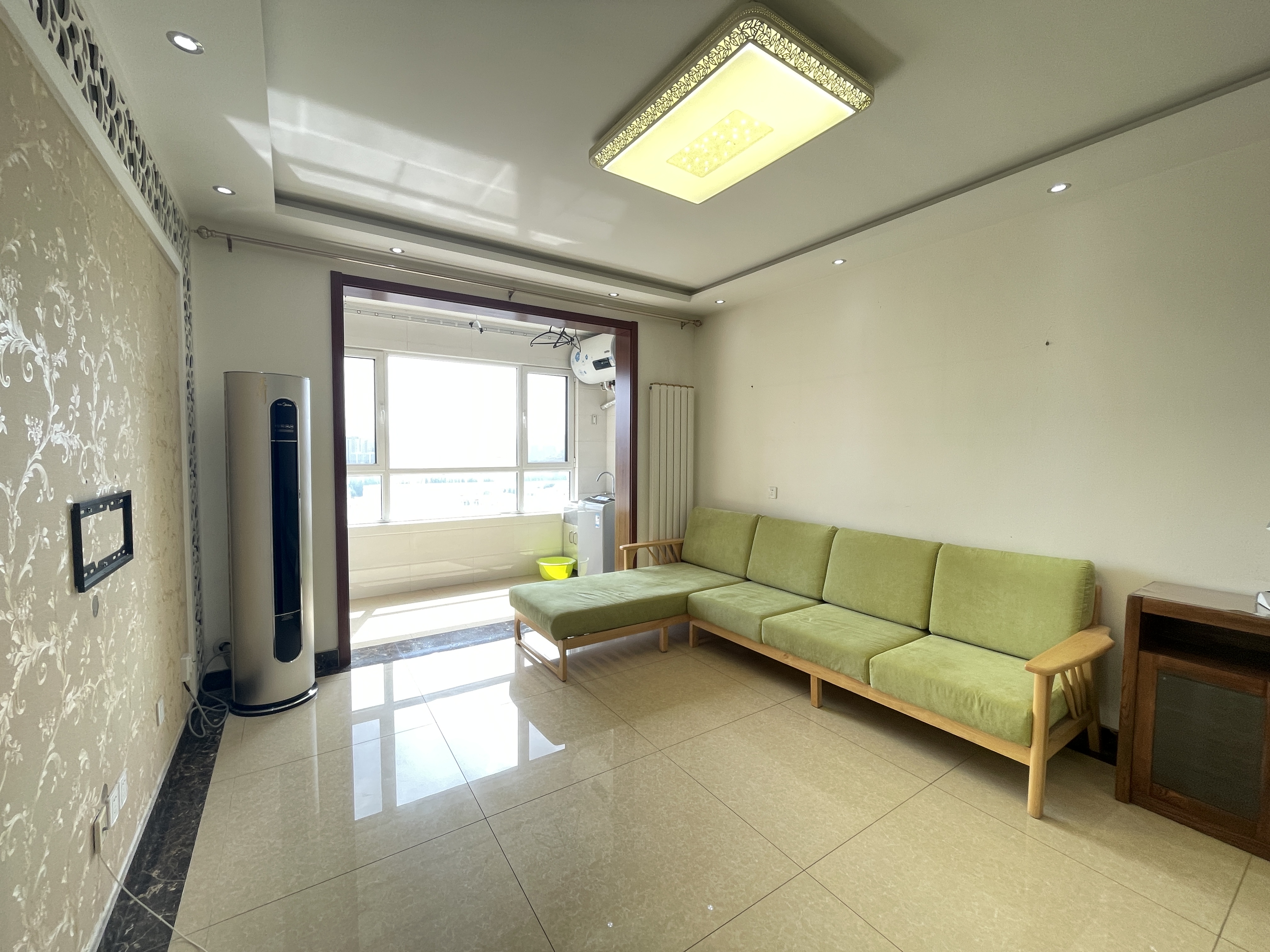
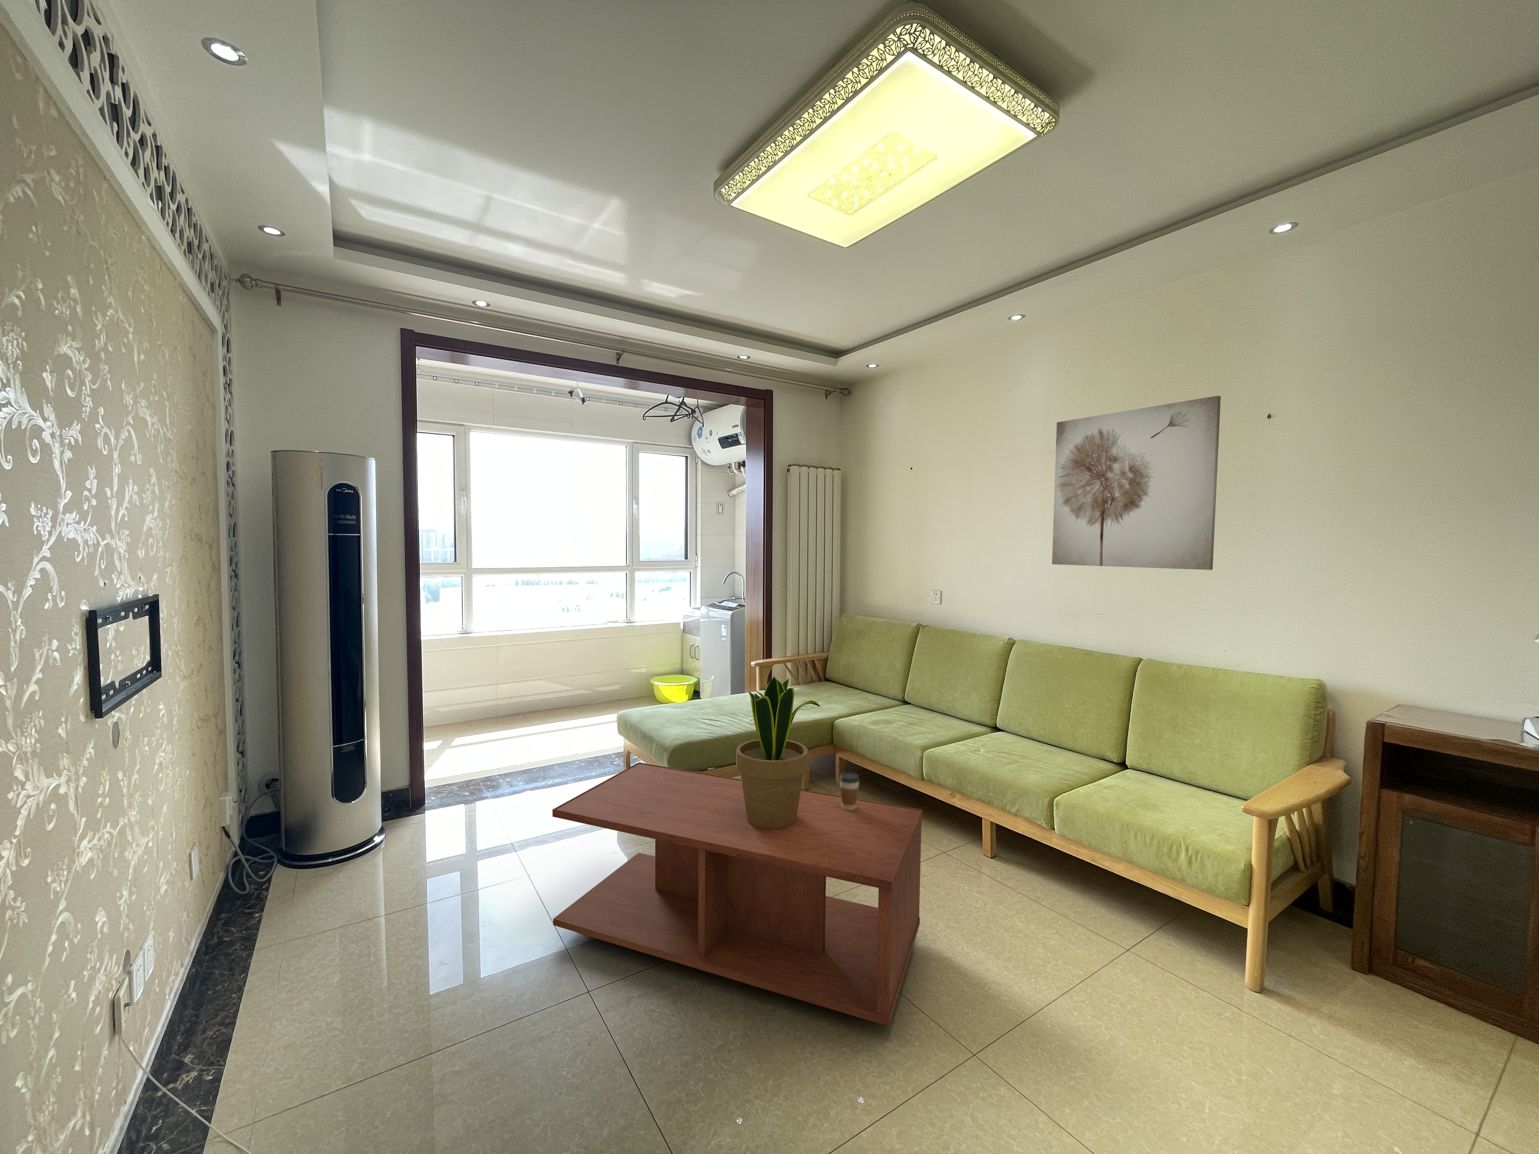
+ wall art [1052,395,1222,570]
+ coffee cup [839,772,860,810]
+ potted plant [736,676,820,829]
+ coffee table [551,762,923,1027]
